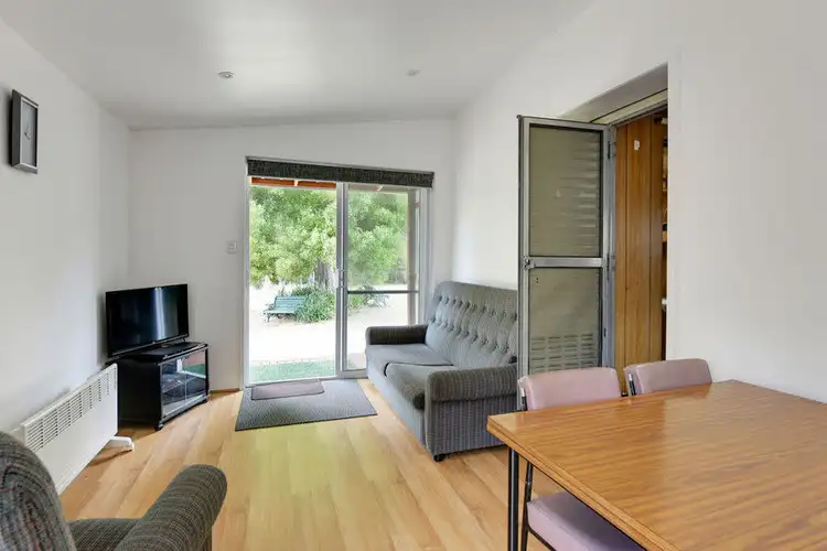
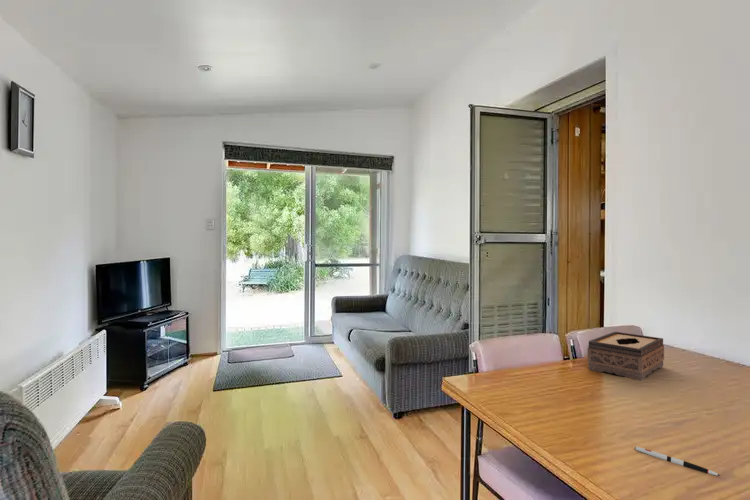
+ tissue box [587,331,665,382]
+ pen [634,446,721,477]
